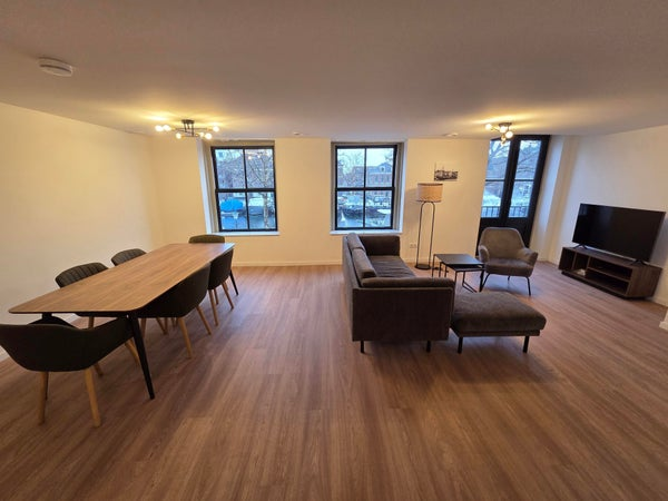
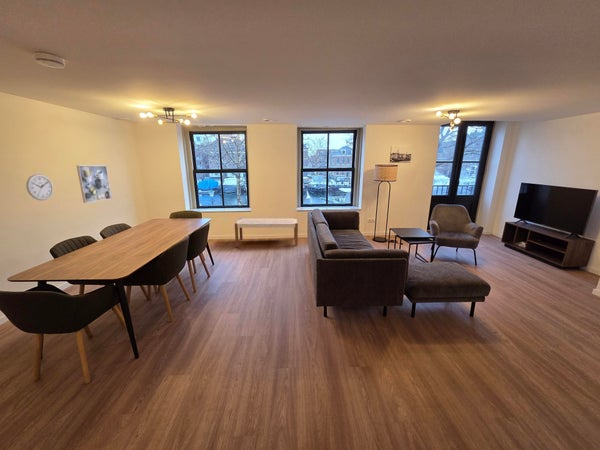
+ bench [234,217,299,248]
+ wall clock [25,173,54,201]
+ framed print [76,165,113,204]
